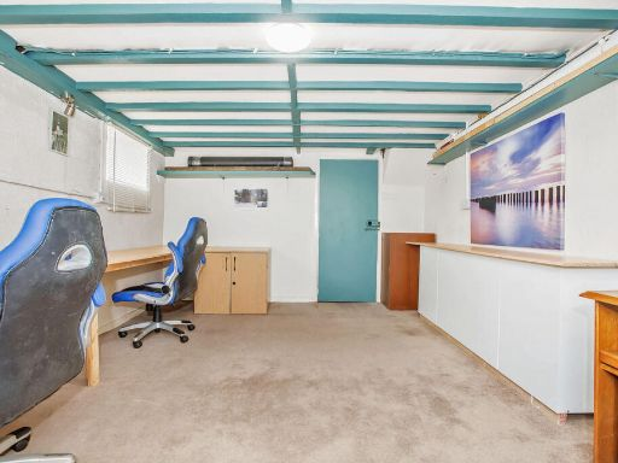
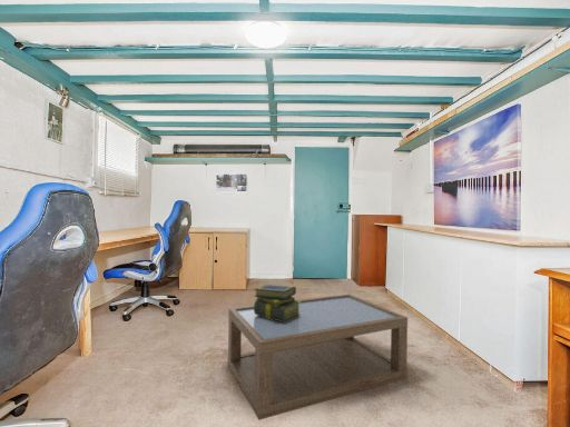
+ stack of books [253,284,301,322]
+ coffee table [227,294,409,421]
